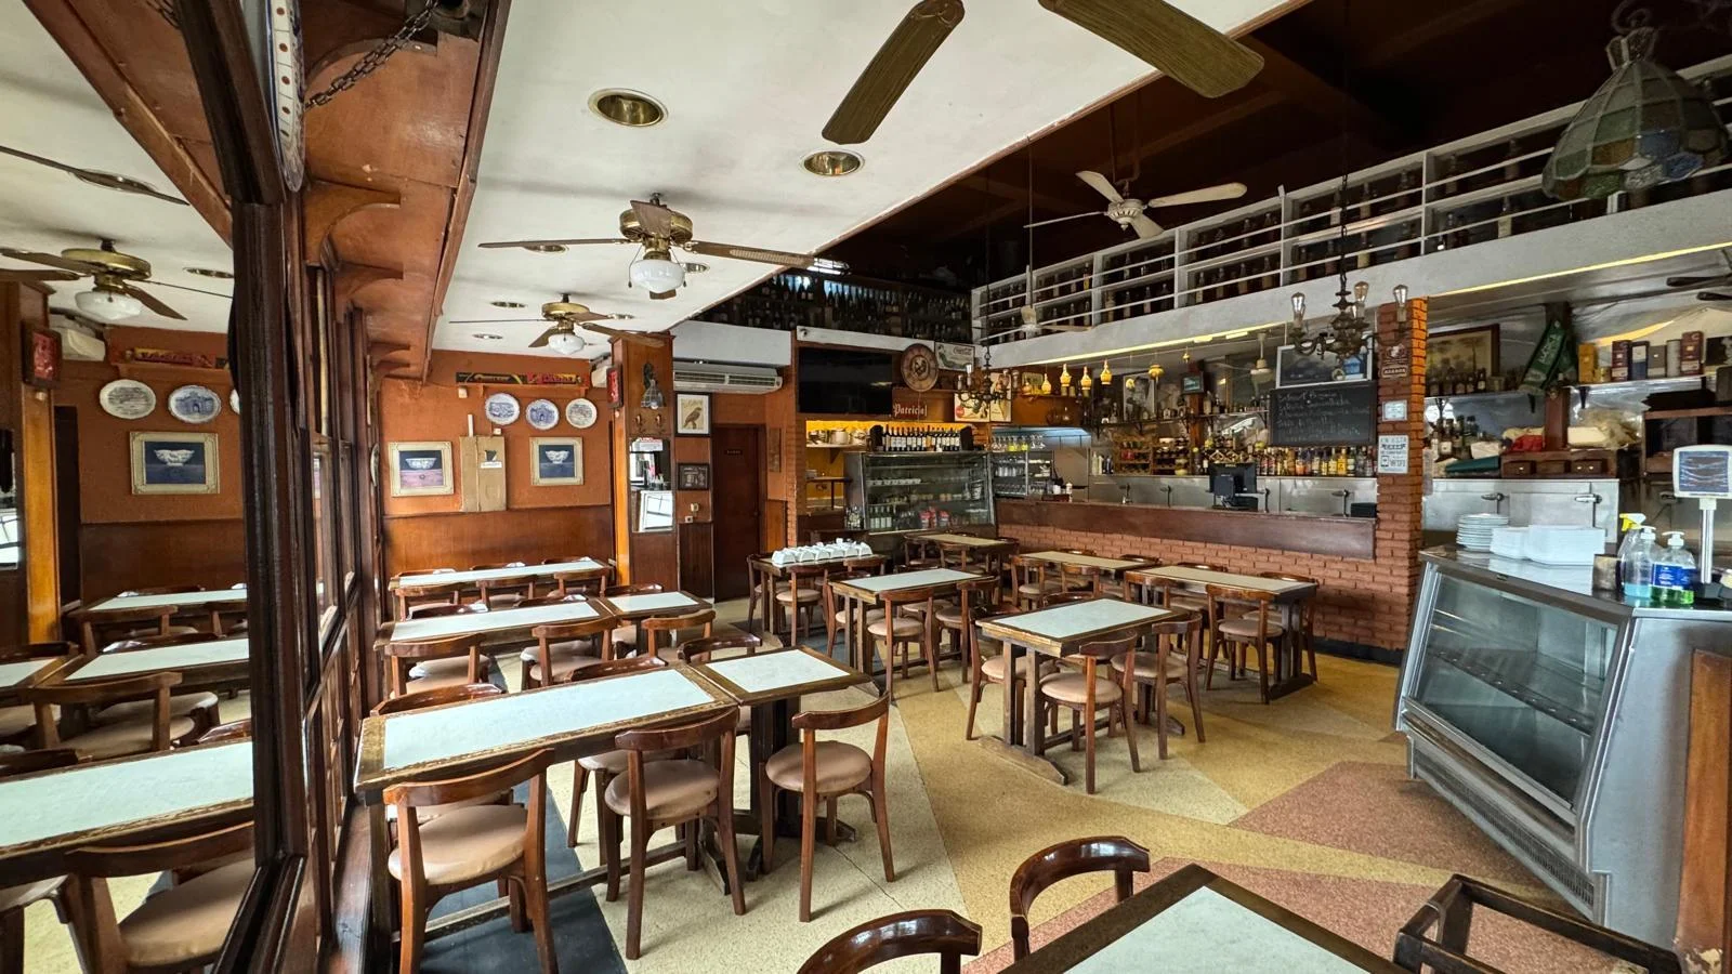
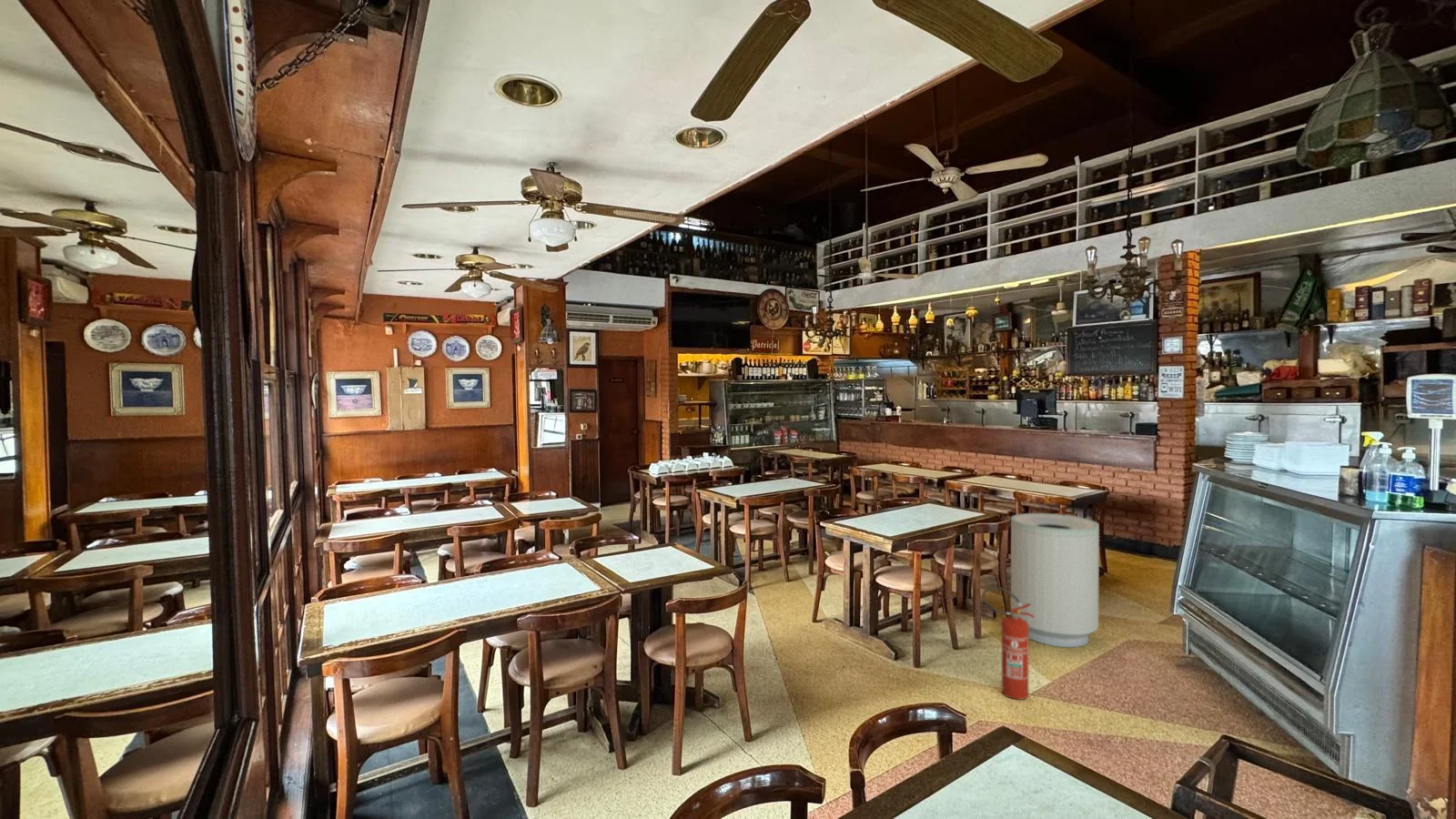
+ trash can [1010,512,1100,648]
+ fire extinguisher [981,586,1035,701]
